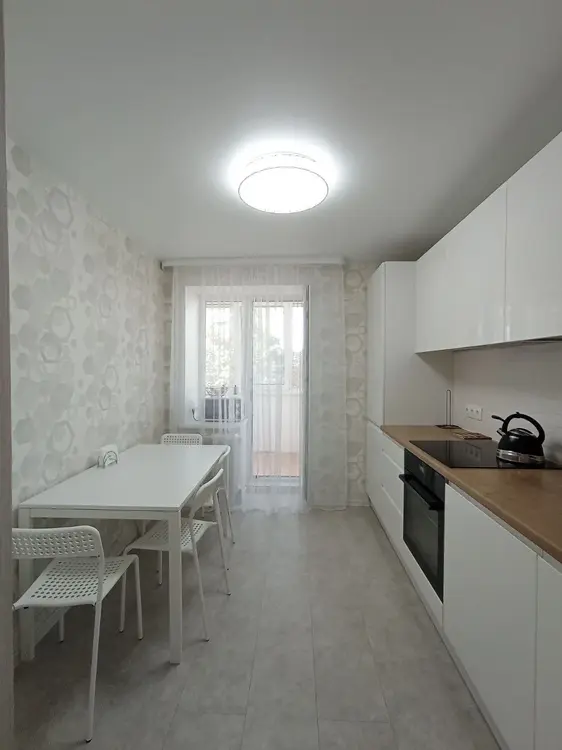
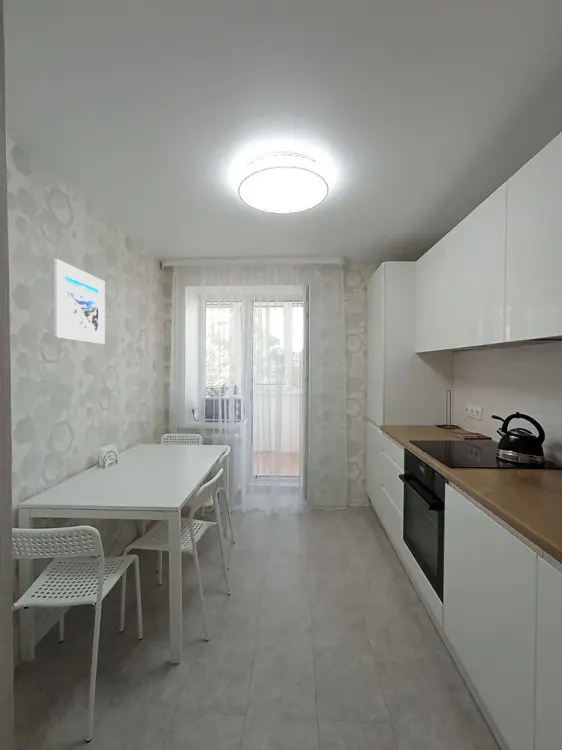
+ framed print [52,258,106,345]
